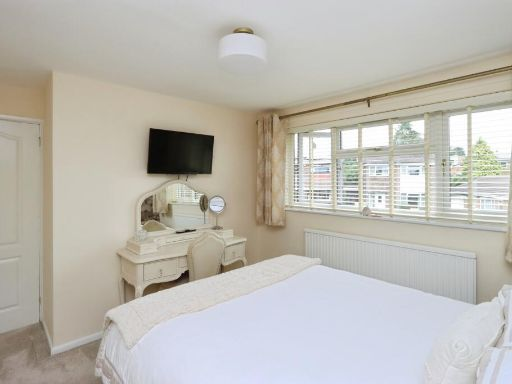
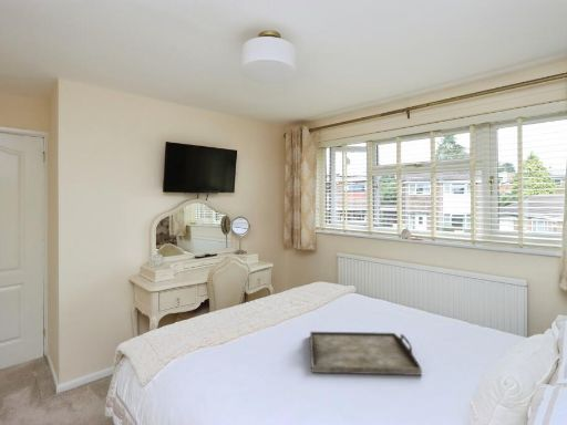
+ serving tray [309,331,423,376]
